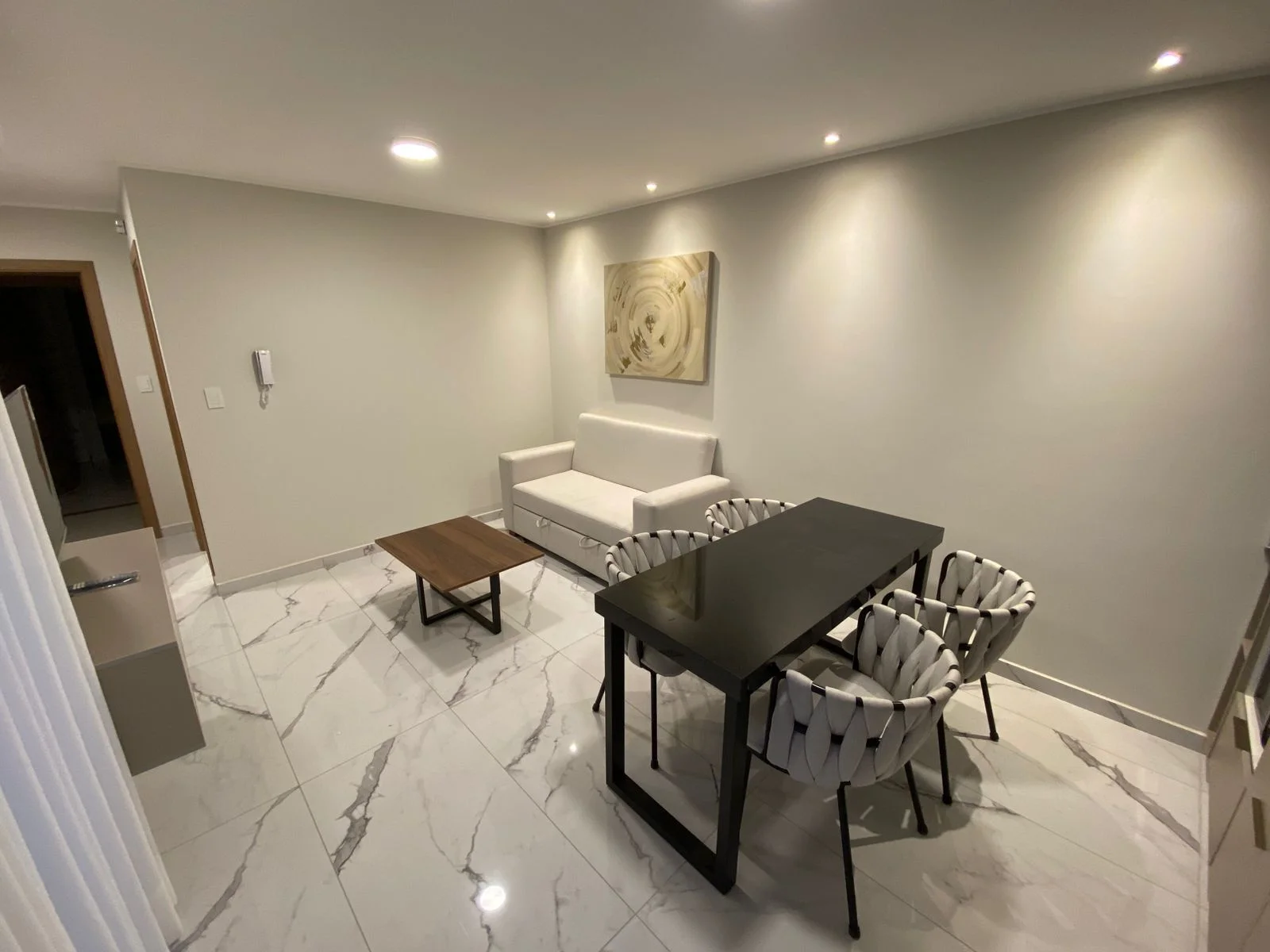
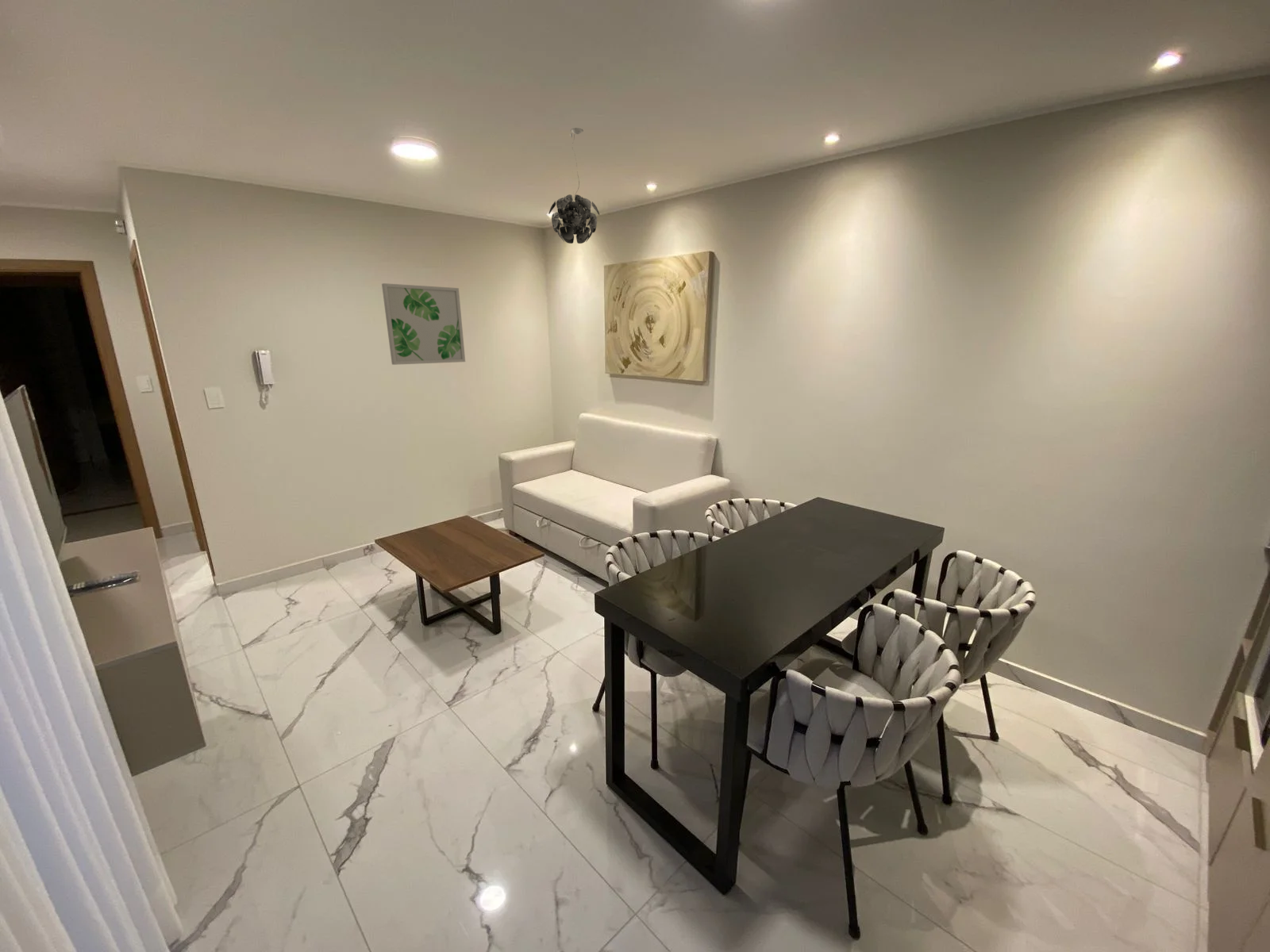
+ wall art [381,282,466,366]
+ pendant light [548,127,600,244]
